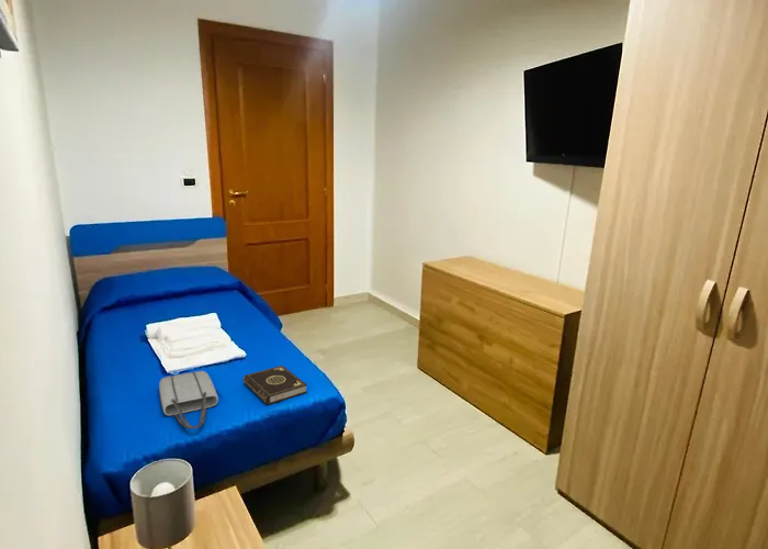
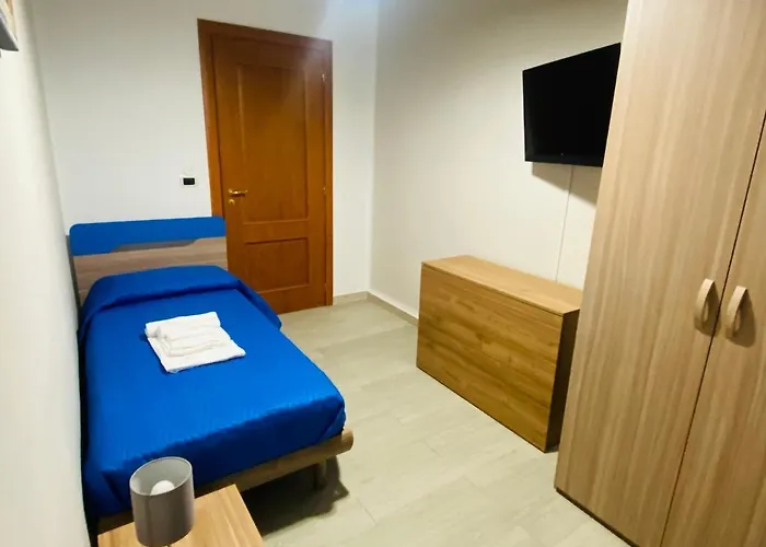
- book [242,365,308,406]
- tote bag [158,370,219,430]
